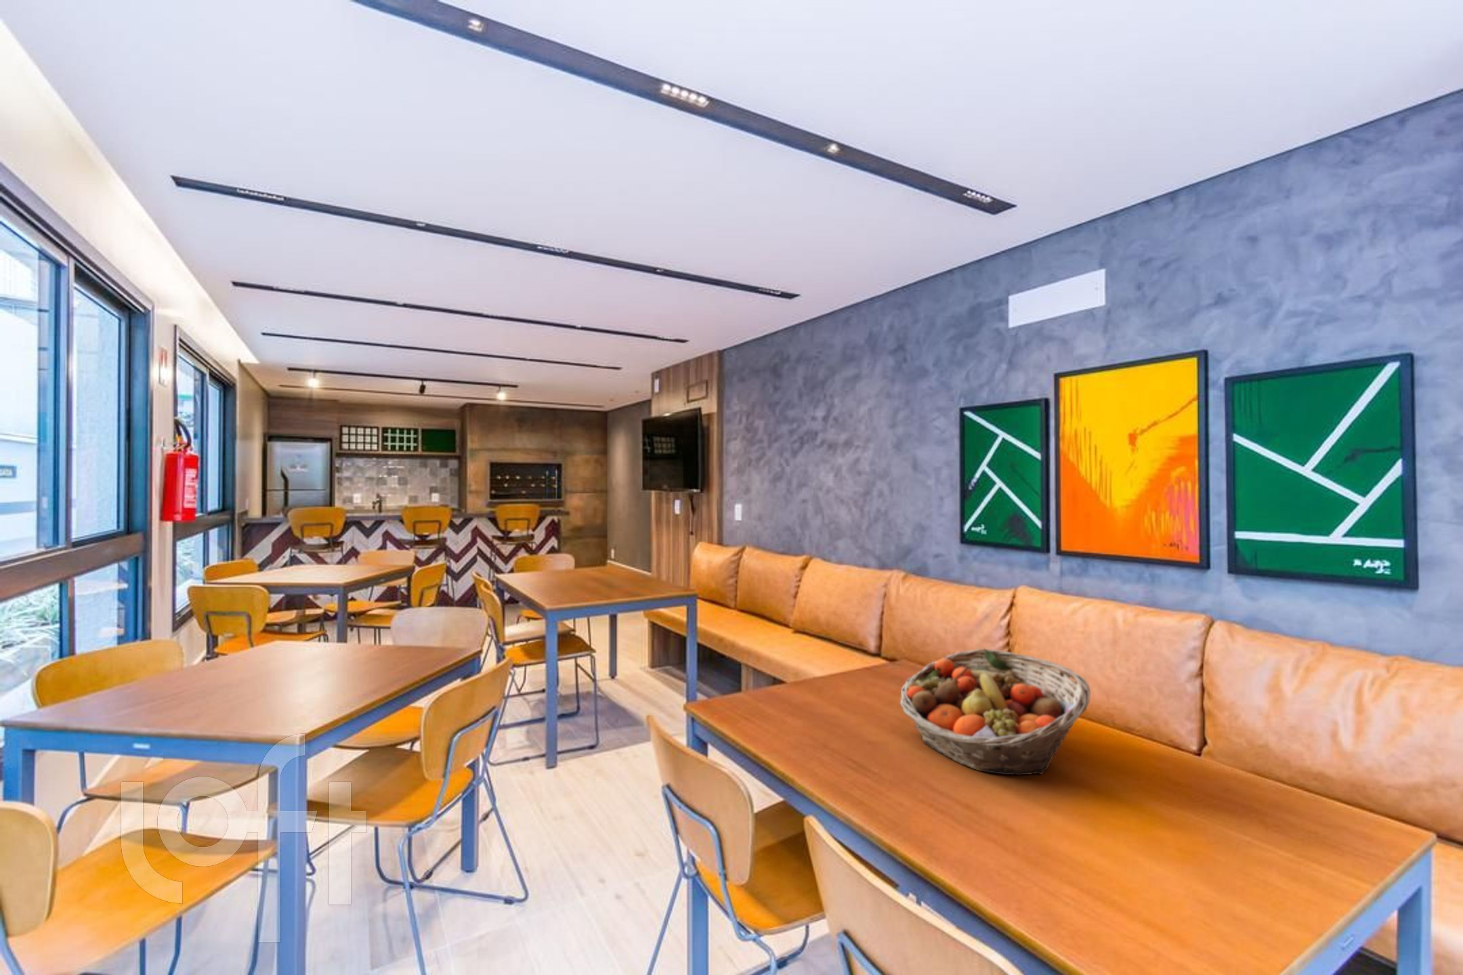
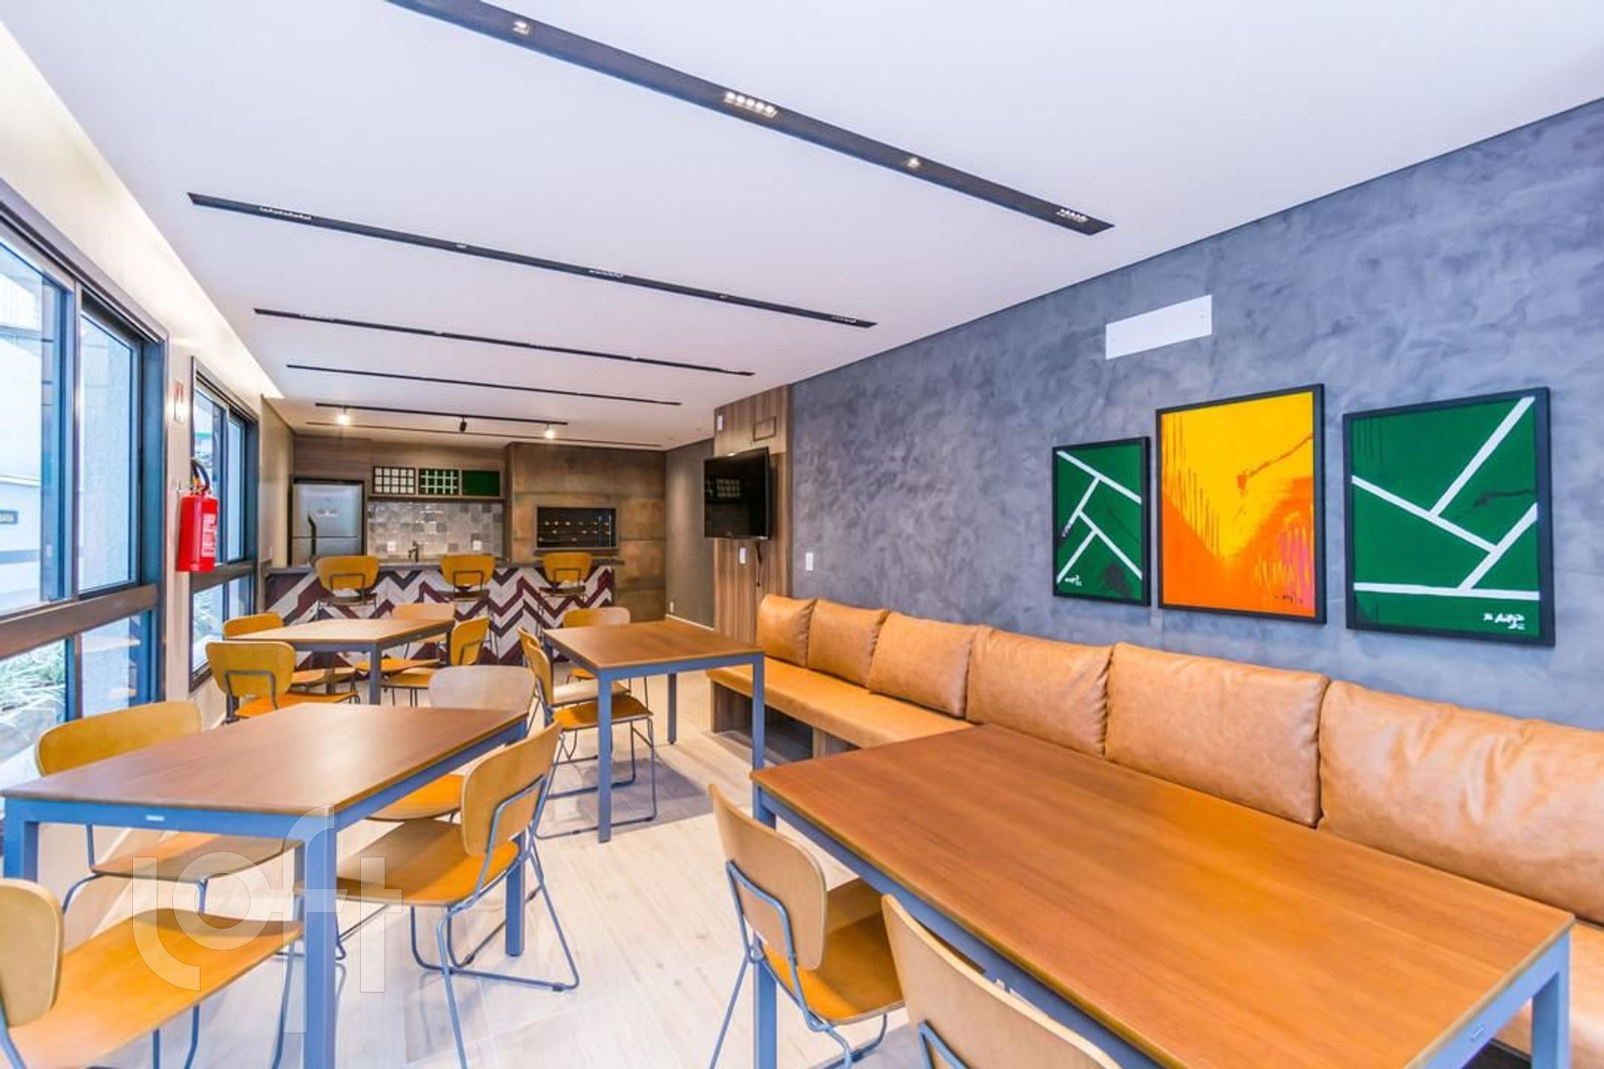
- fruit basket [899,647,1091,776]
